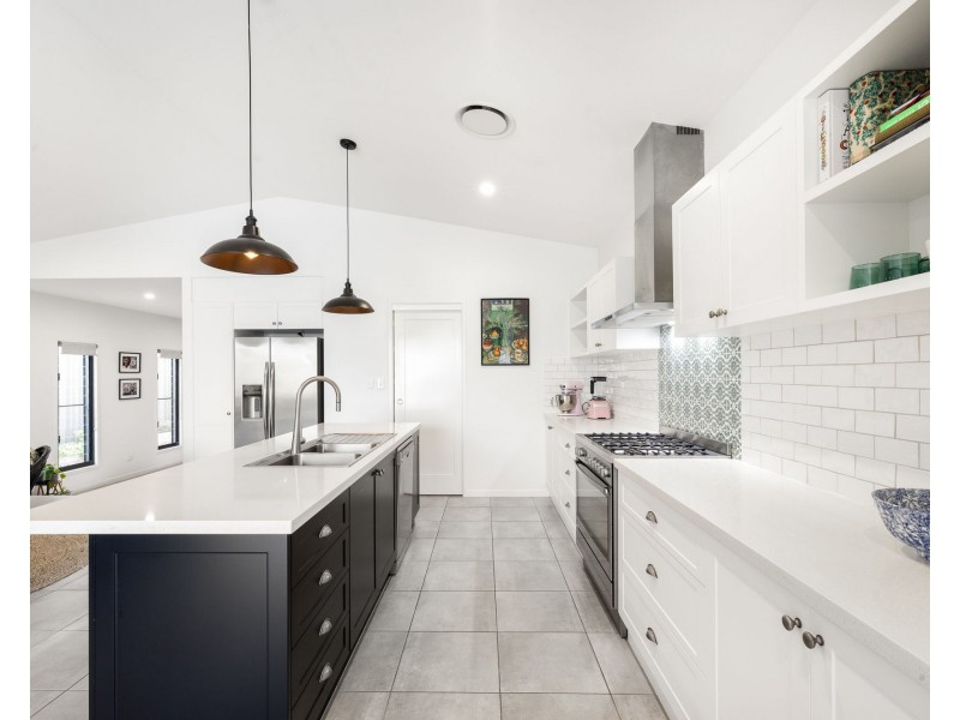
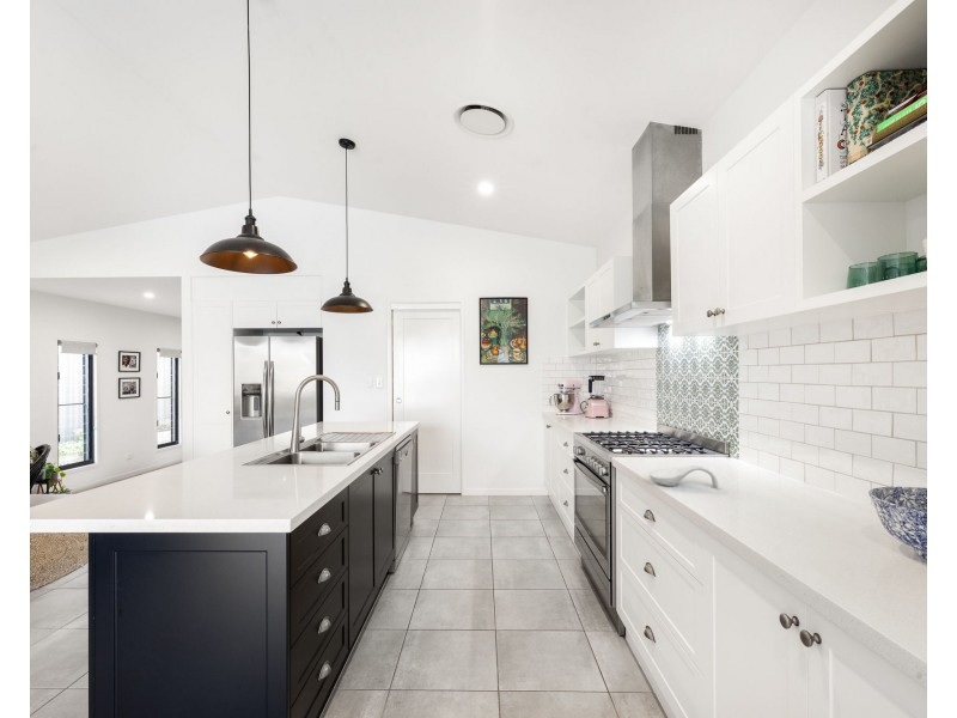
+ spoon rest [648,464,720,488]
